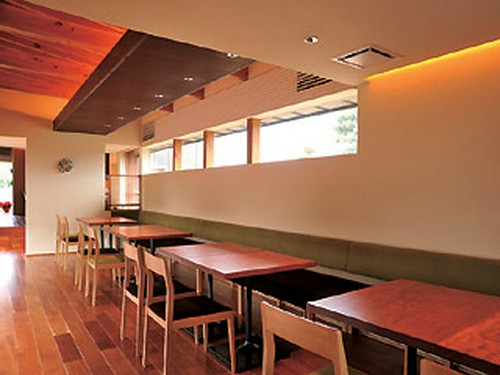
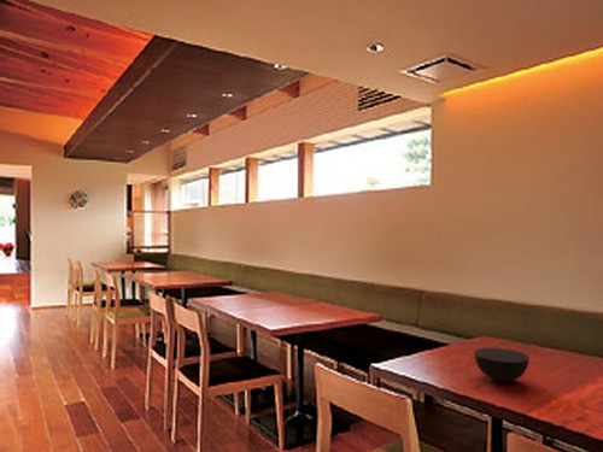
+ bowl [473,347,529,382]
